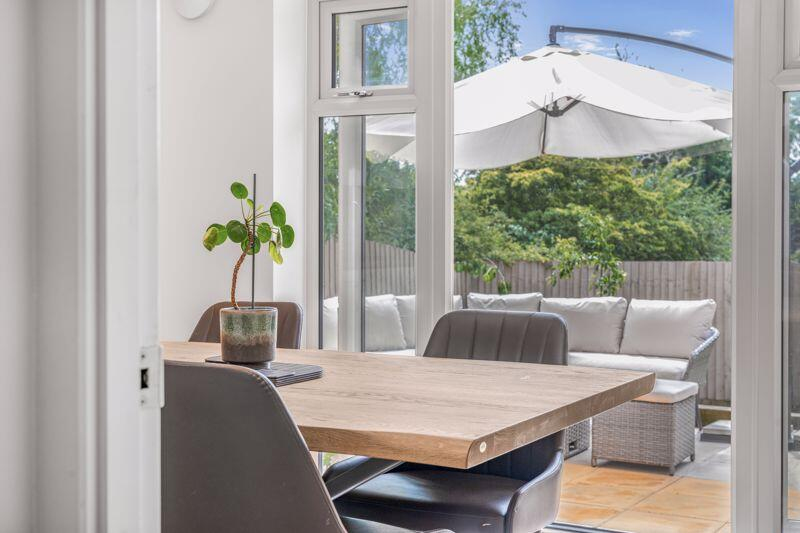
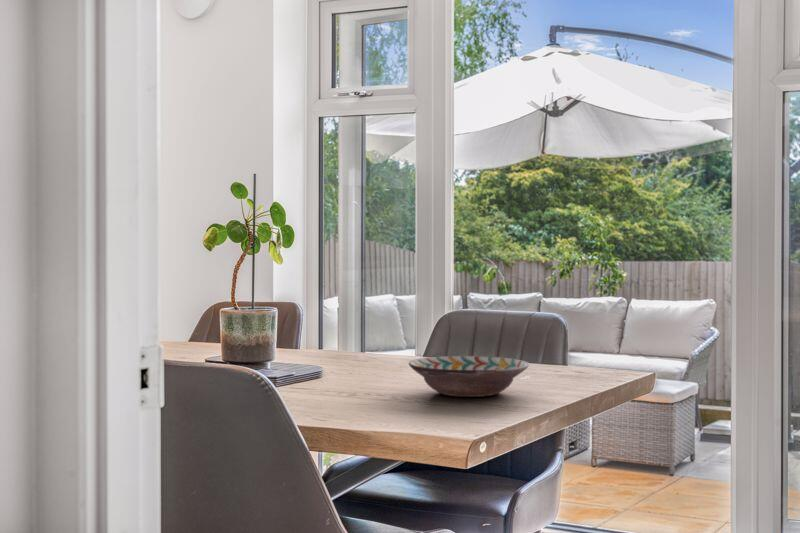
+ decorative bowl [408,355,530,398]
